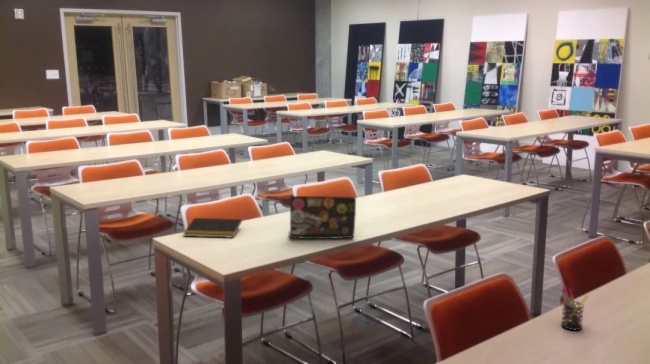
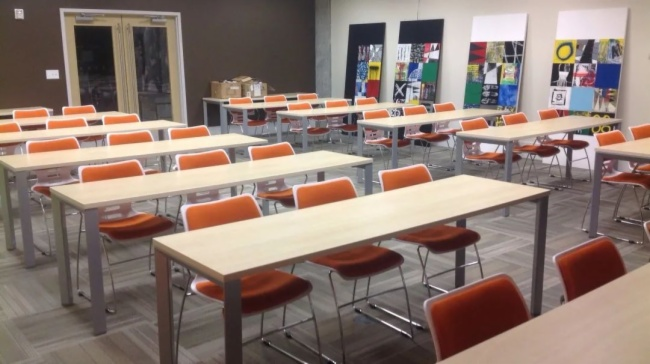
- laptop [288,195,357,240]
- pen holder [560,284,590,331]
- notepad [182,217,243,239]
